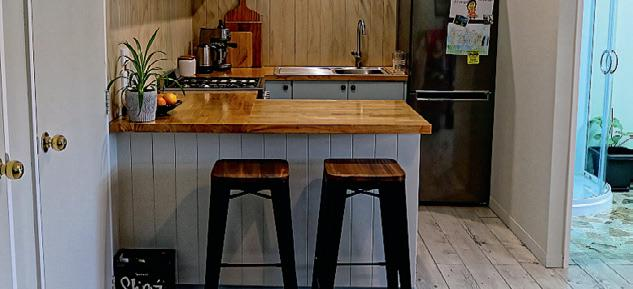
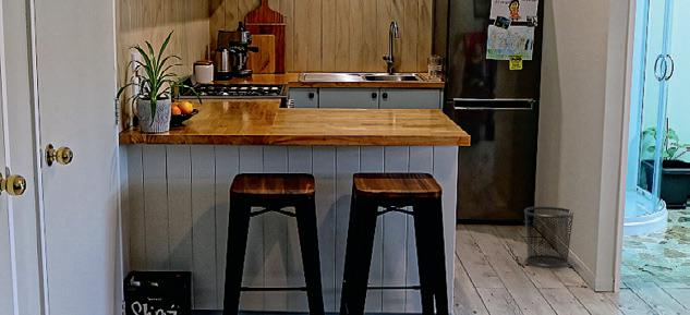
+ waste bin [523,206,574,268]
